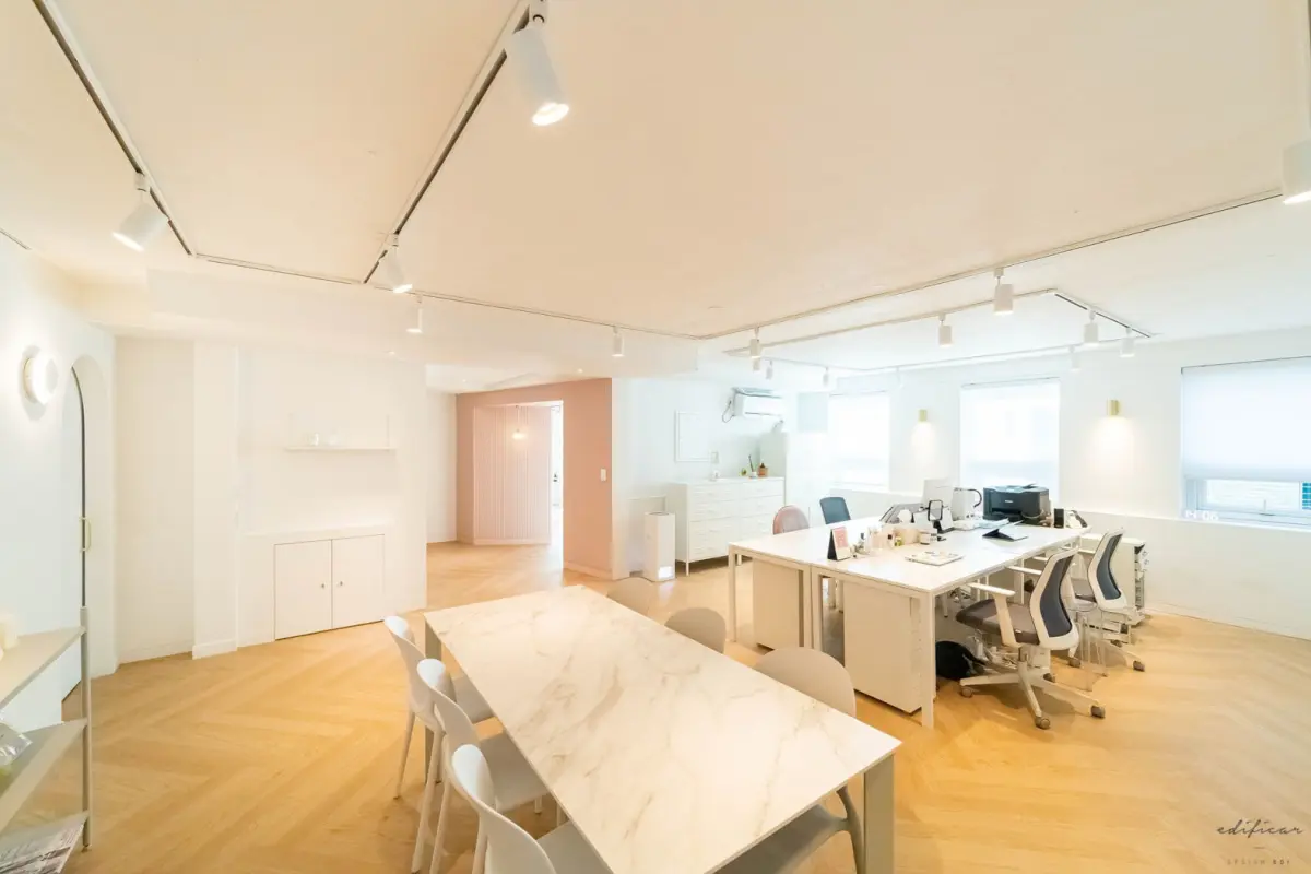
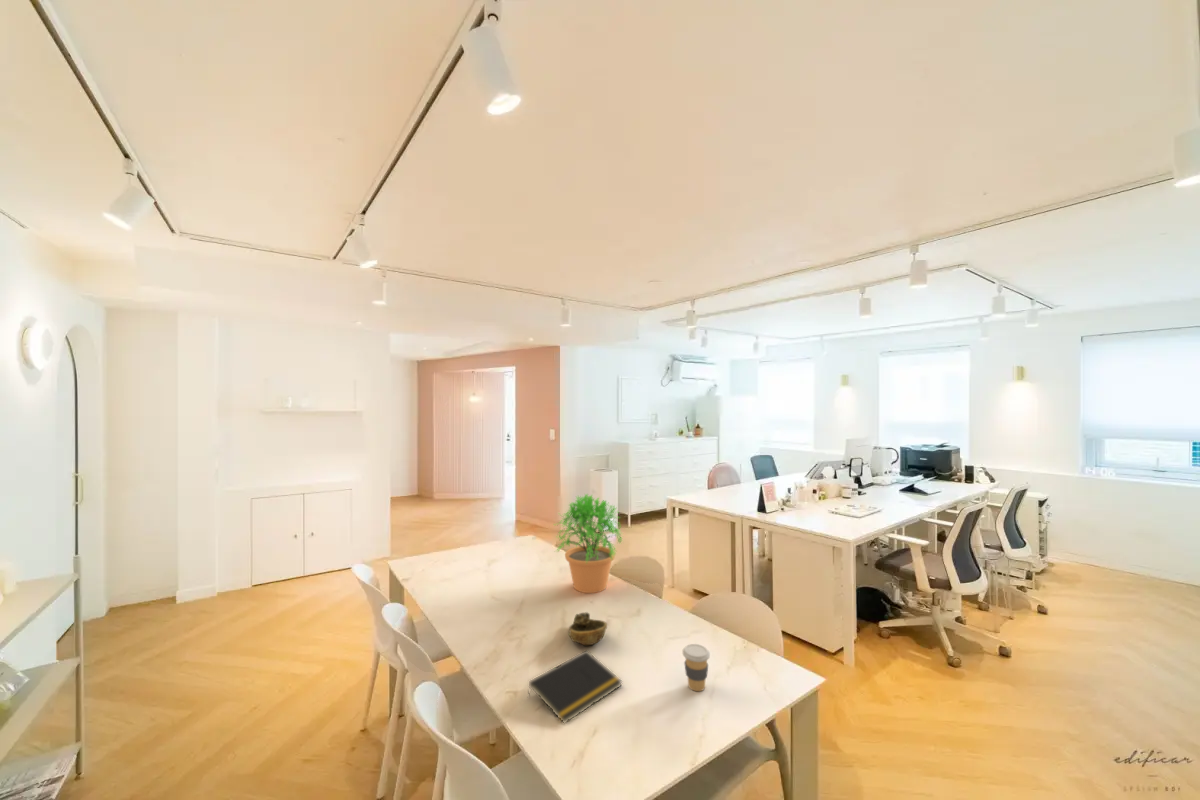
+ potted plant [554,493,625,594]
+ coffee cup [681,643,711,692]
+ decorative bowl [568,611,608,646]
+ notepad [527,650,623,724]
